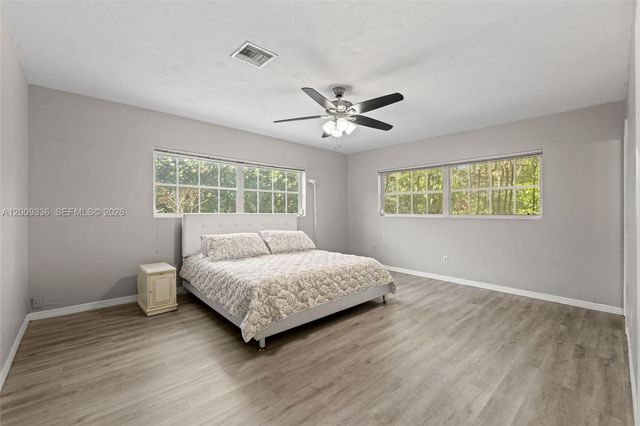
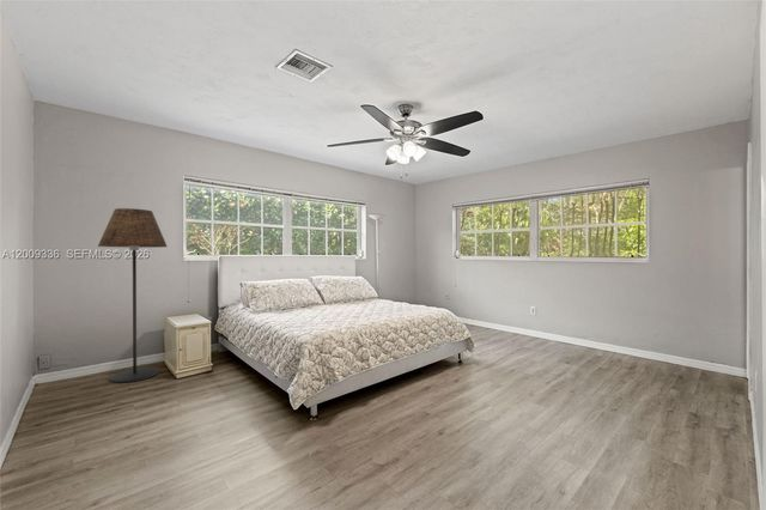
+ floor lamp [97,207,168,384]
